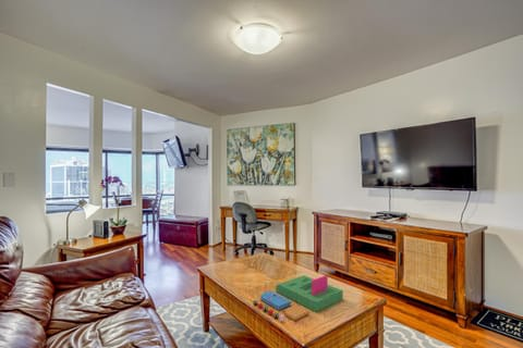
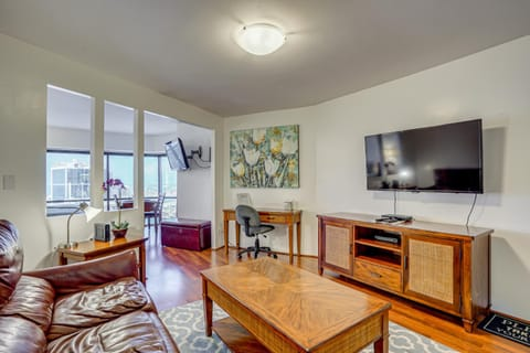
- board game [252,274,344,322]
